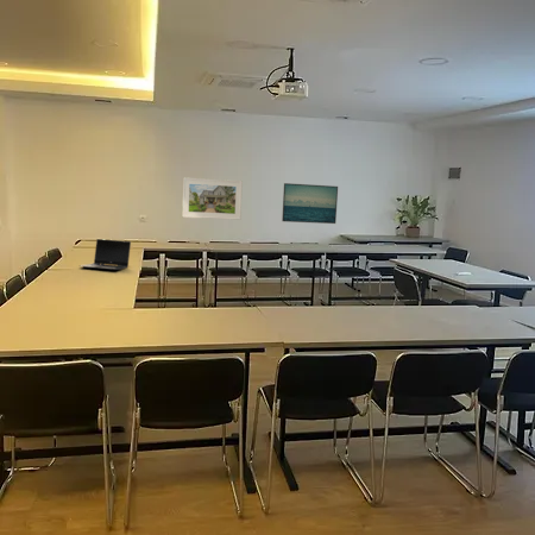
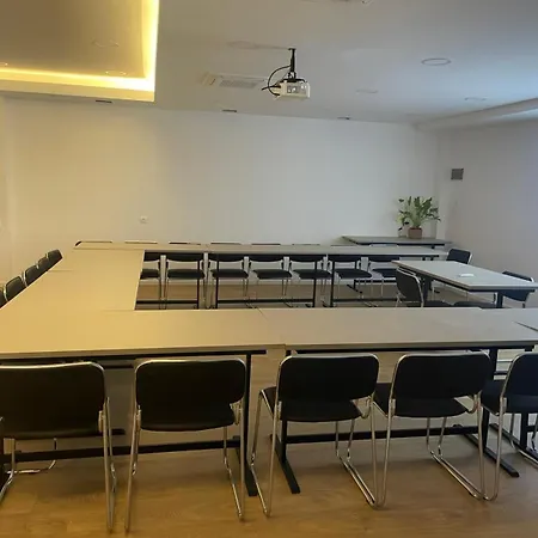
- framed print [281,182,339,225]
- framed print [181,176,244,221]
- laptop computer [78,238,132,271]
